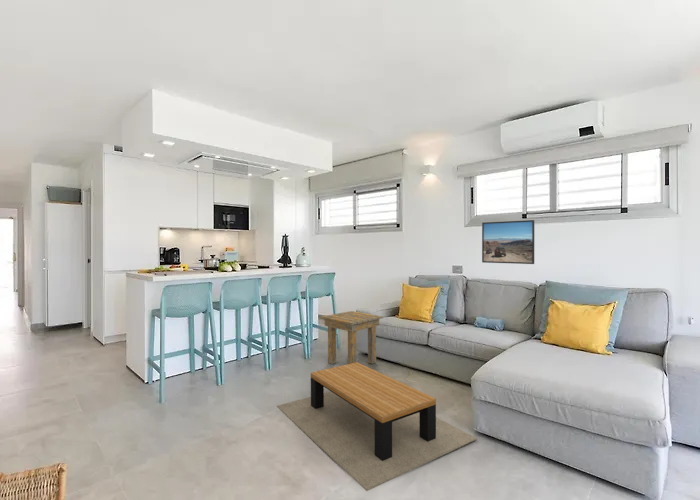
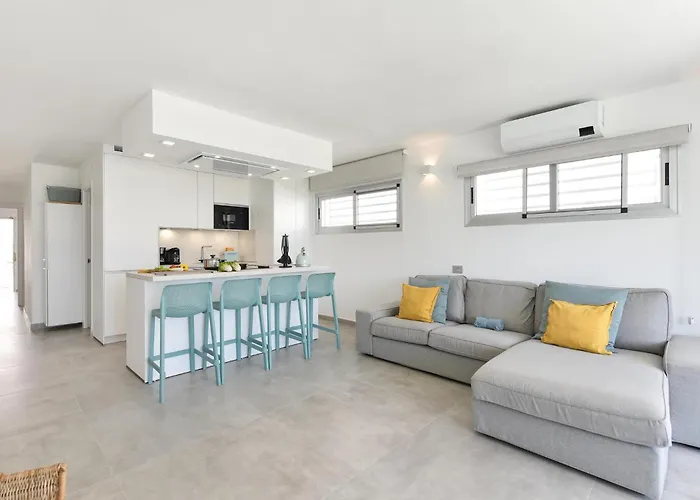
- side table [320,310,384,365]
- coffee table [276,361,478,492]
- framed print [481,219,535,265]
